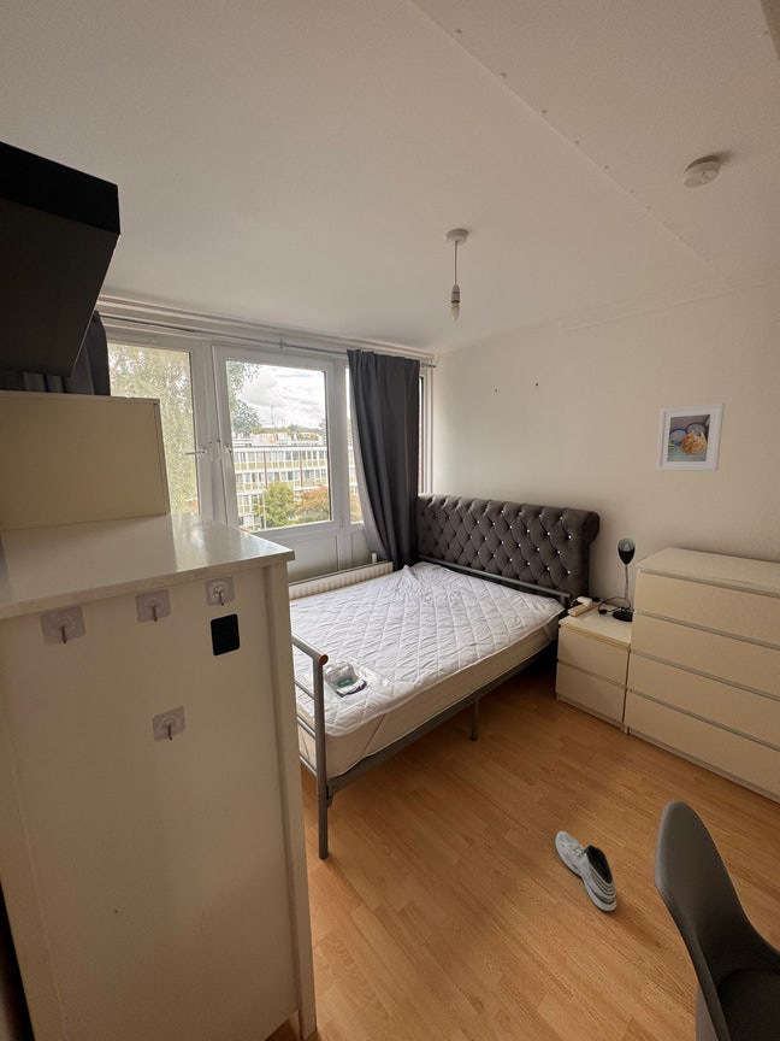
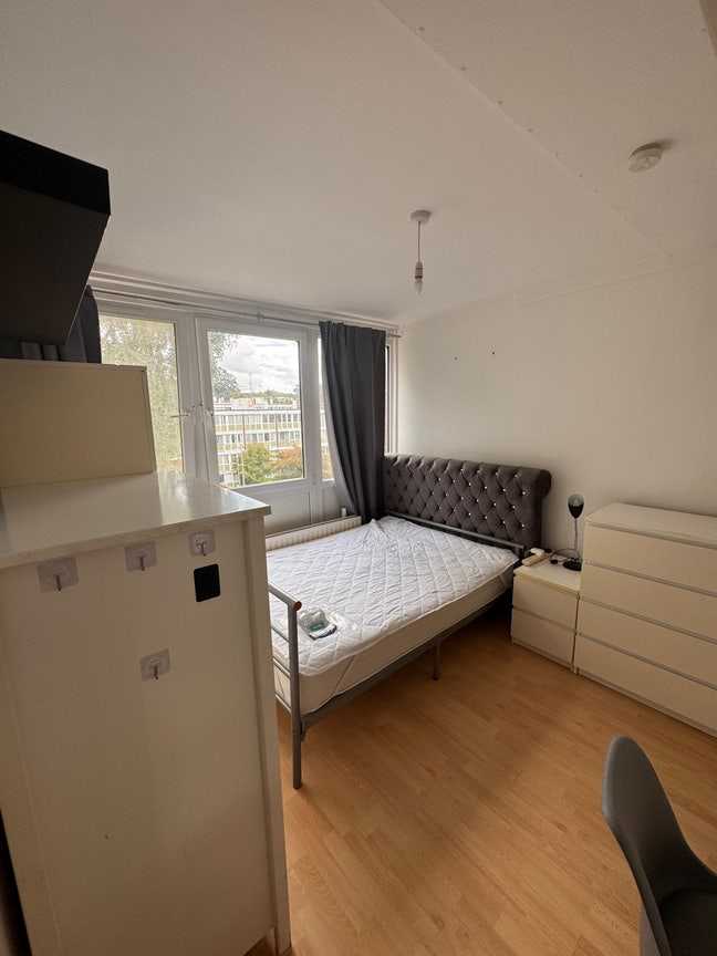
- sneaker [554,830,618,912]
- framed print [655,402,726,472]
